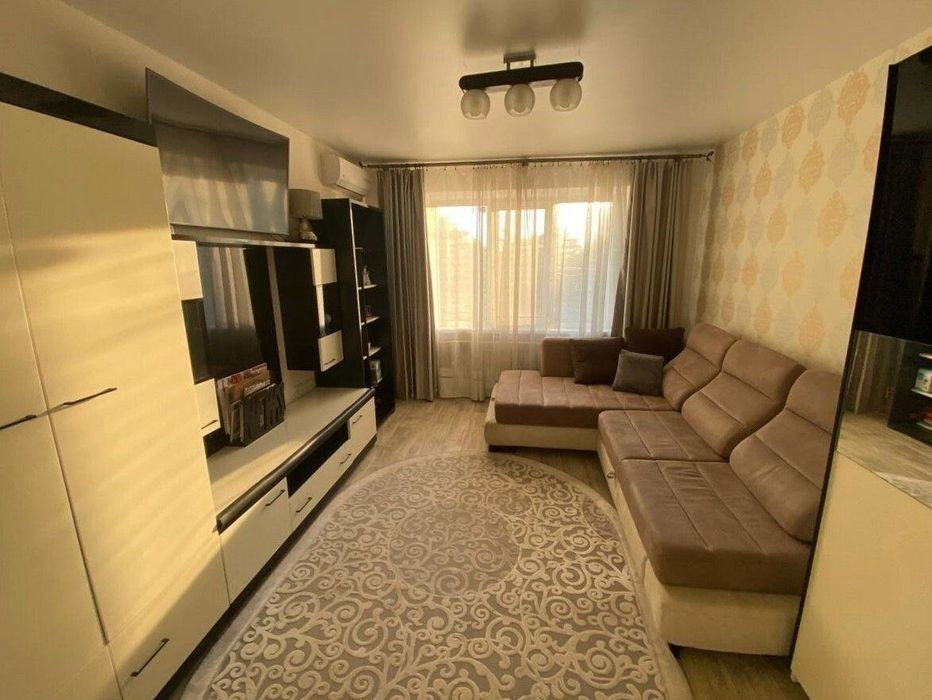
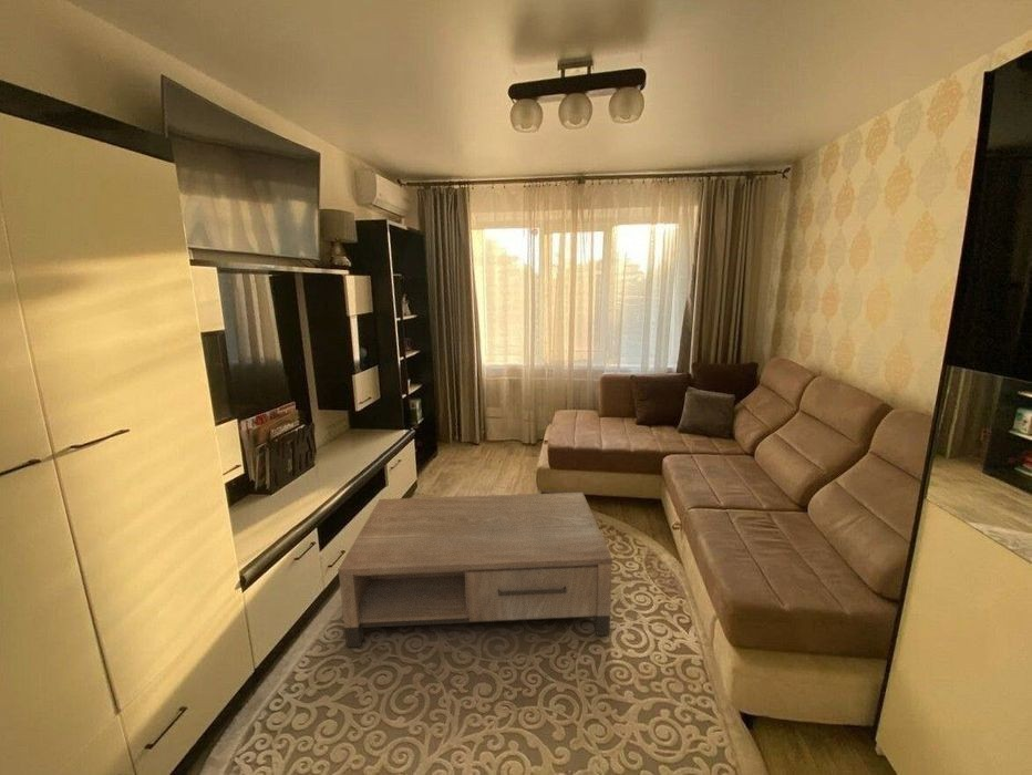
+ coffee table [337,492,613,649]
